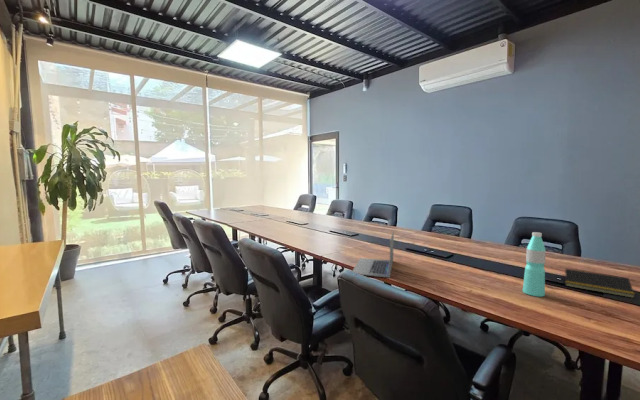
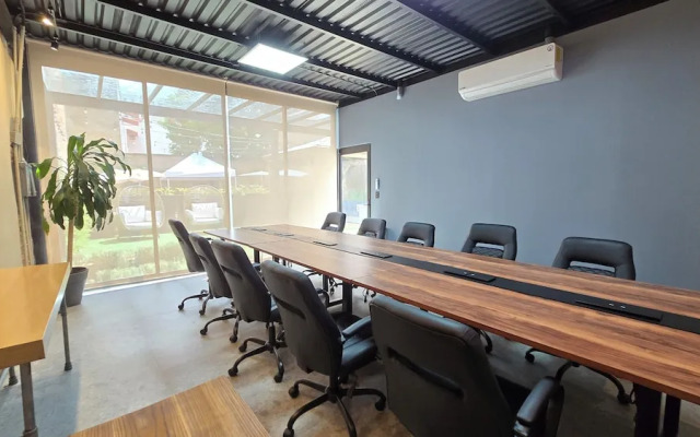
- notepad [562,268,636,299]
- water bottle [522,231,547,297]
- laptop [352,229,395,279]
